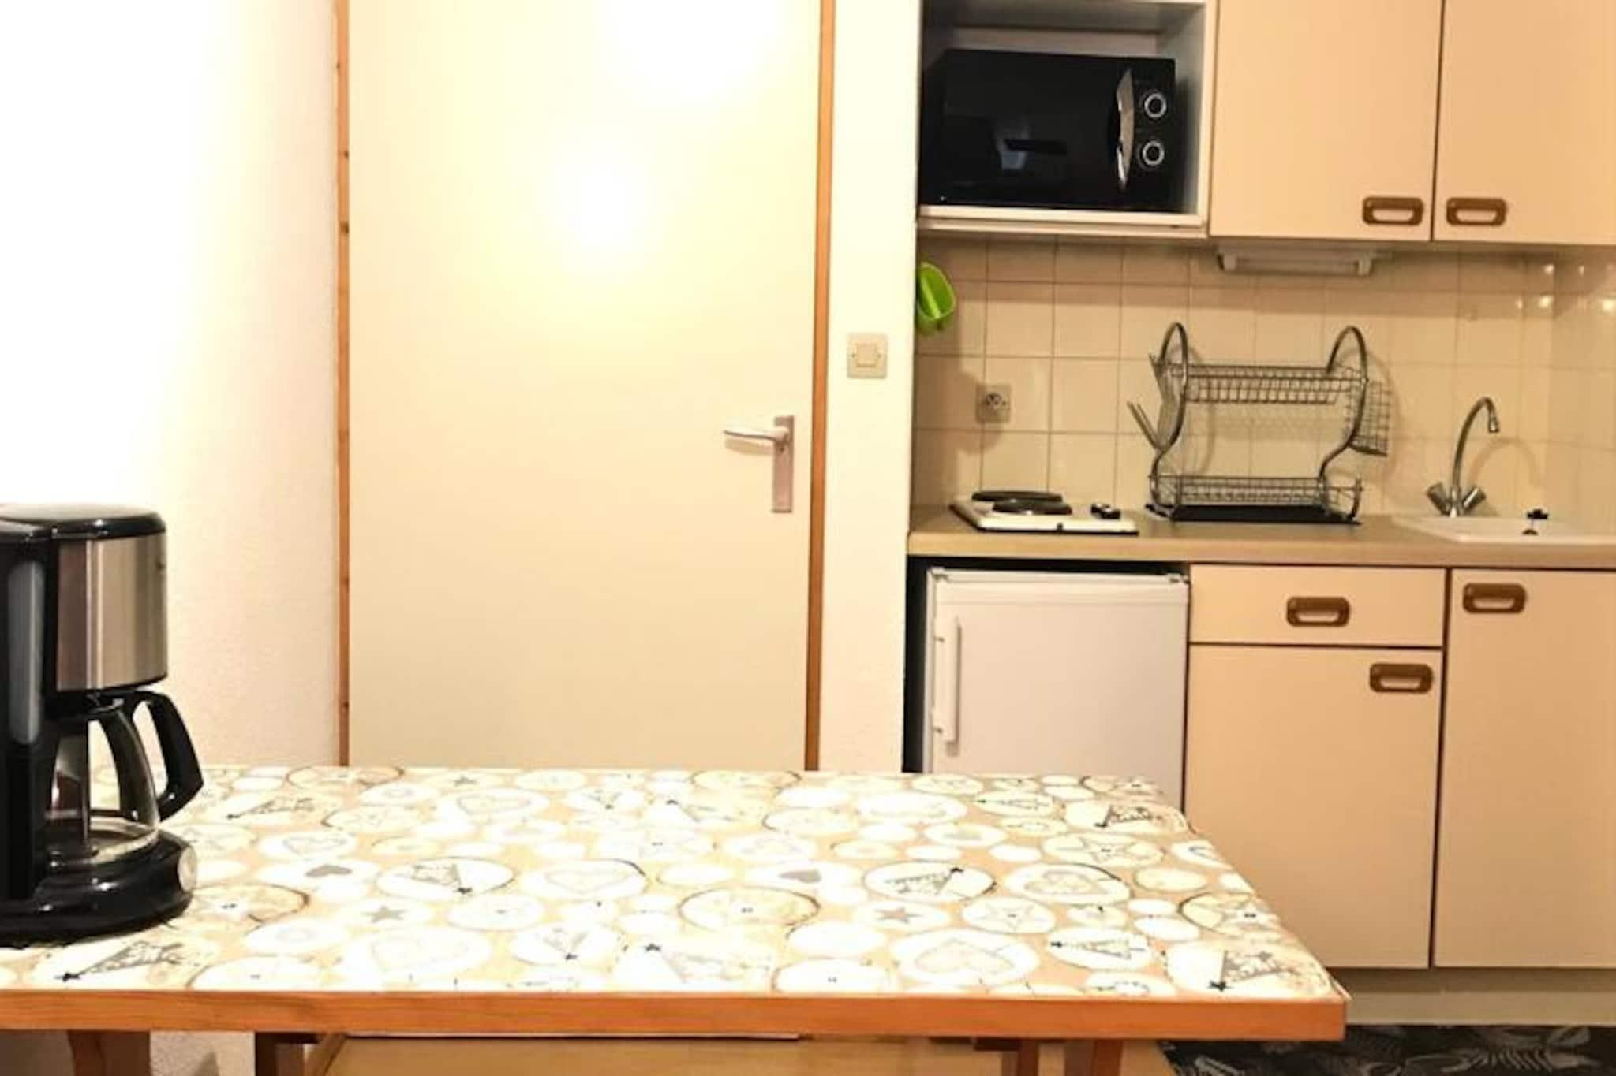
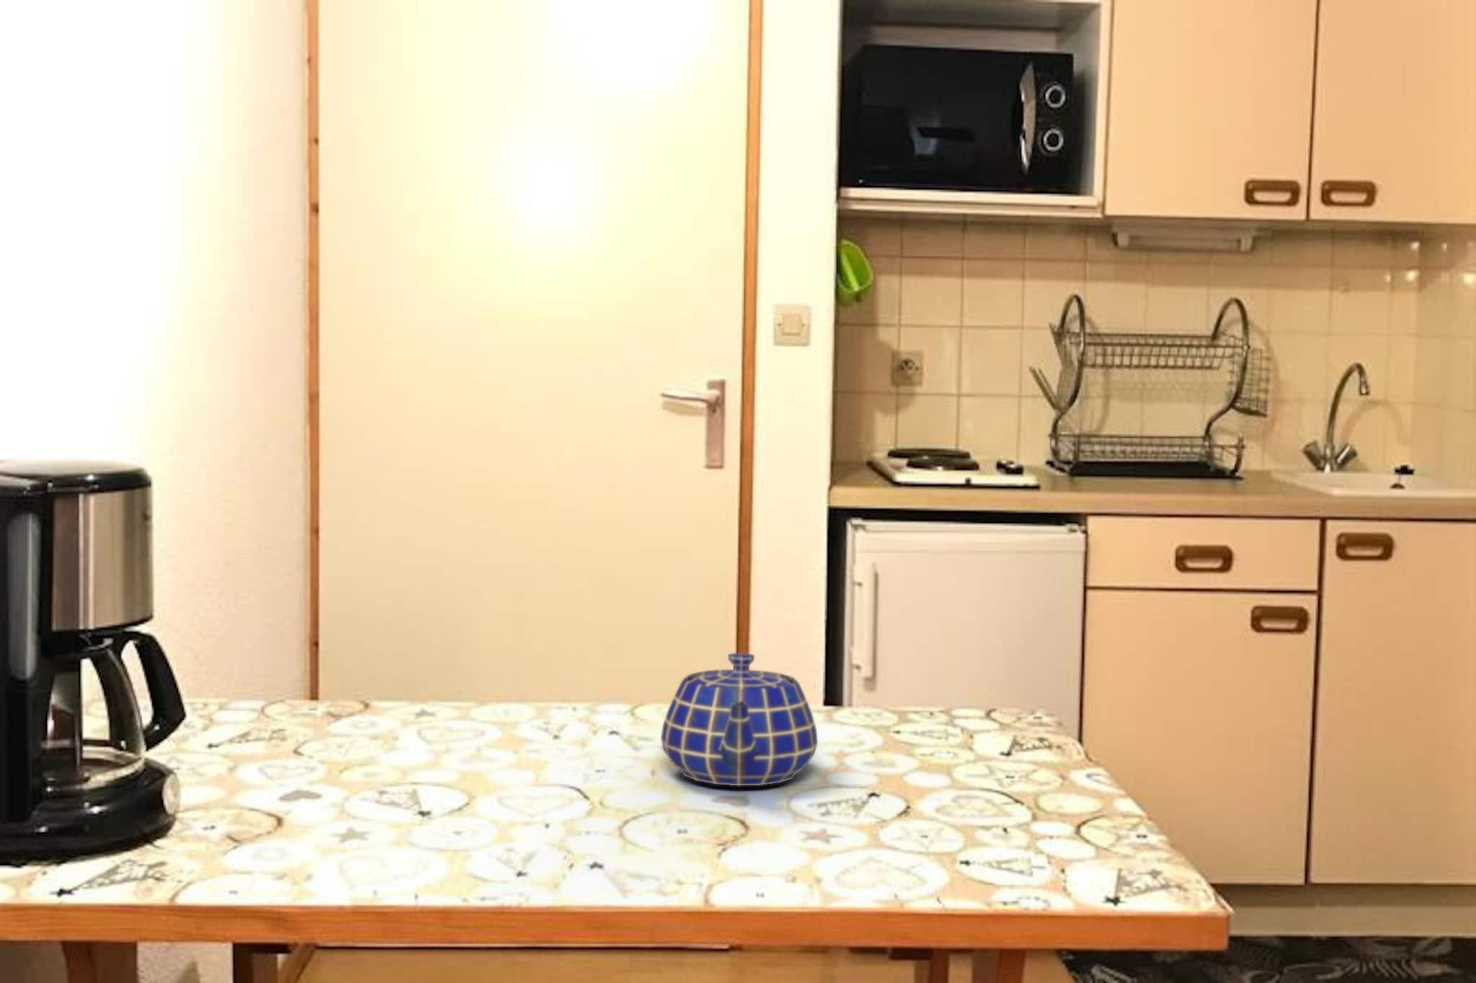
+ teapot [661,653,819,787]
